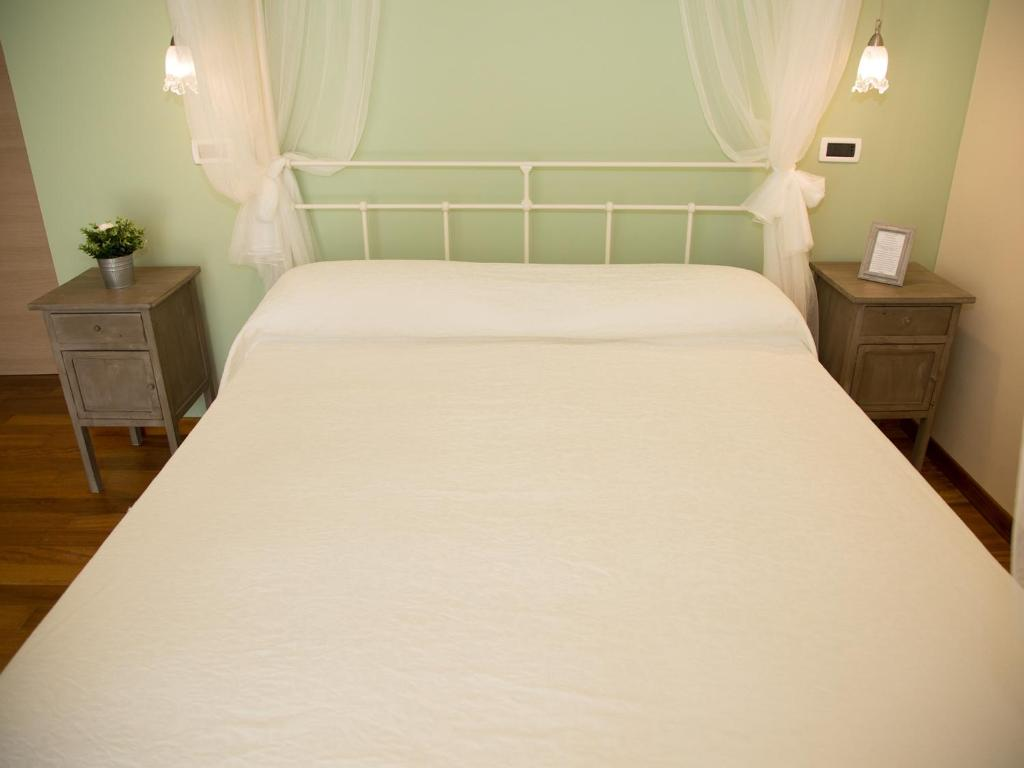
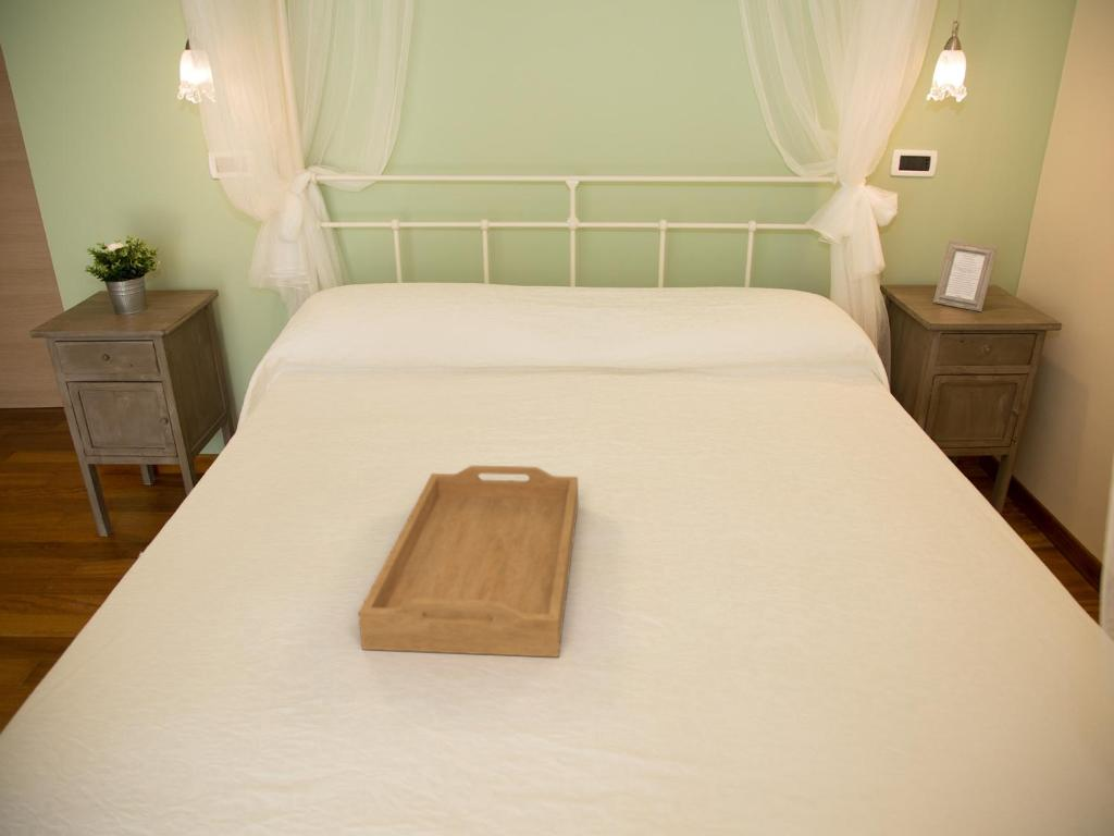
+ serving tray [357,465,579,659]
